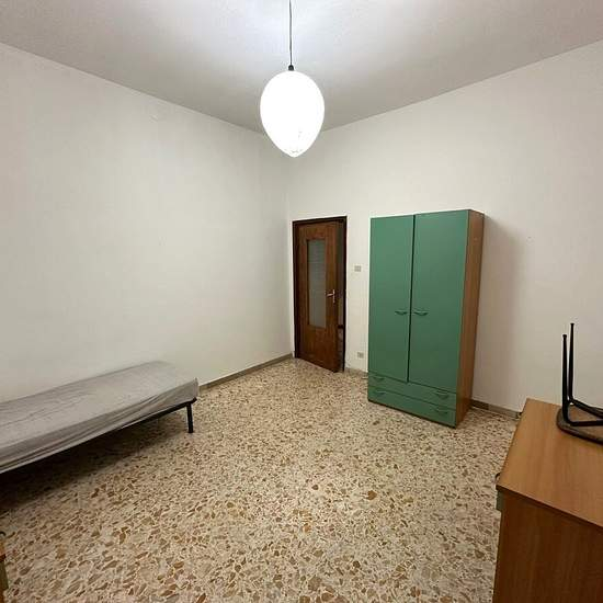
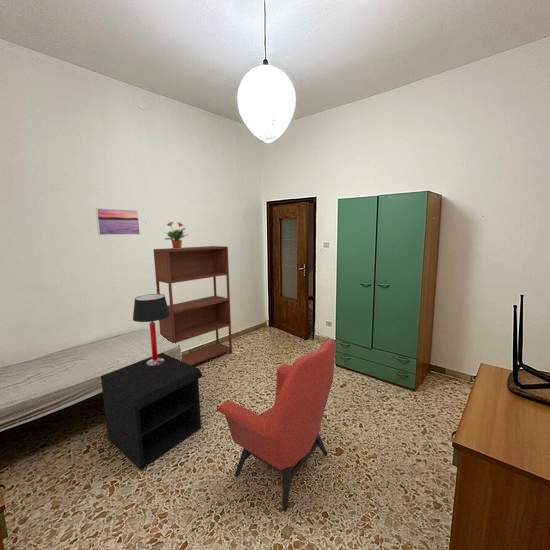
+ table lamp [132,293,170,366]
+ bookshelf [153,245,233,366]
+ potted plant [163,220,189,249]
+ nightstand [100,352,203,471]
+ armchair [216,339,337,513]
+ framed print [95,207,141,236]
